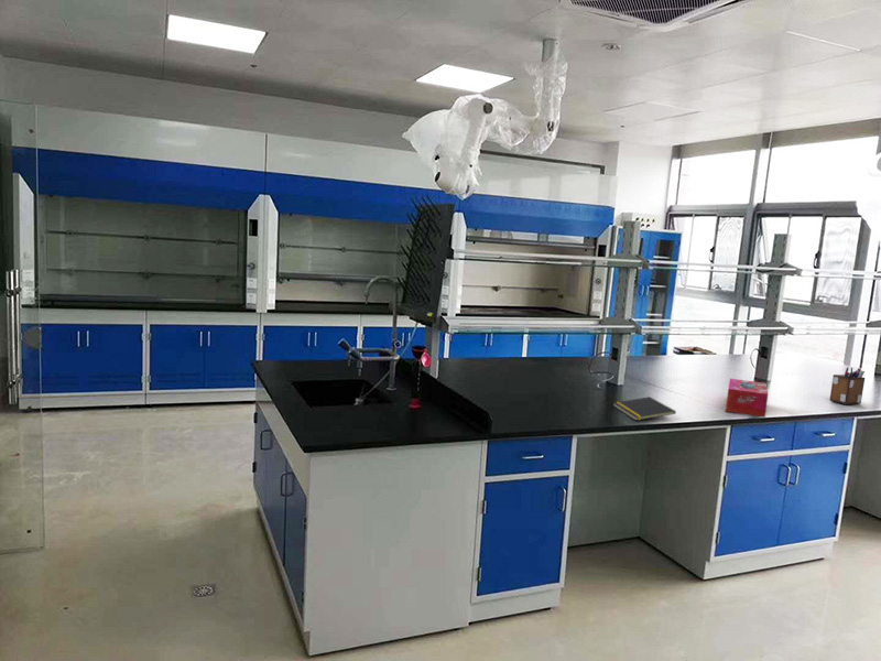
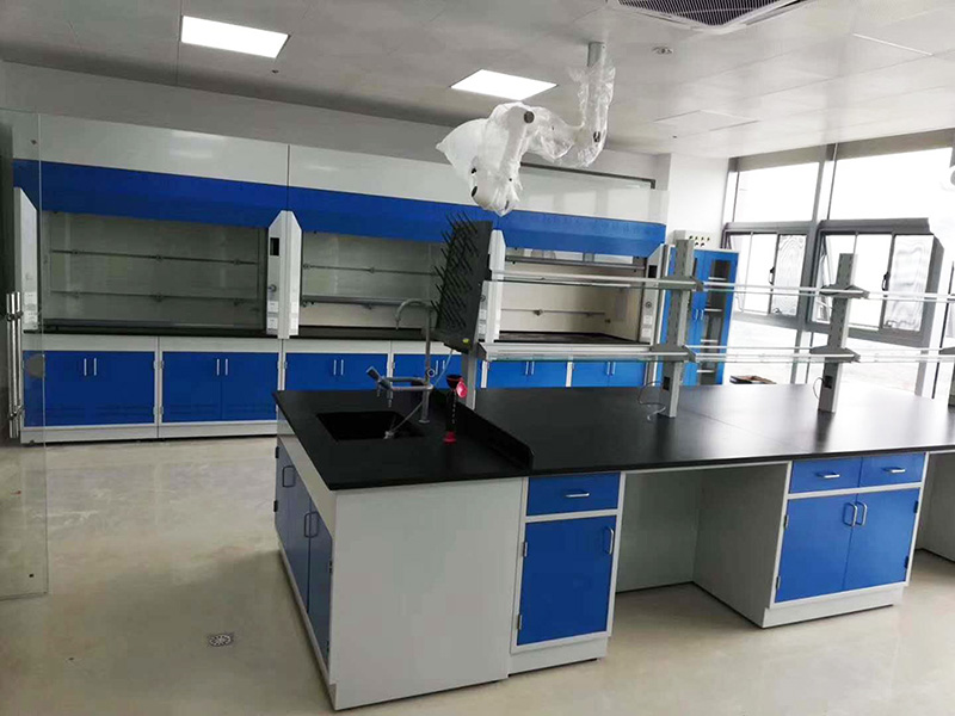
- tissue box [725,378,769,419]
- desk organizer [829,367,866,405]
- notepad [613,395,677,422]
